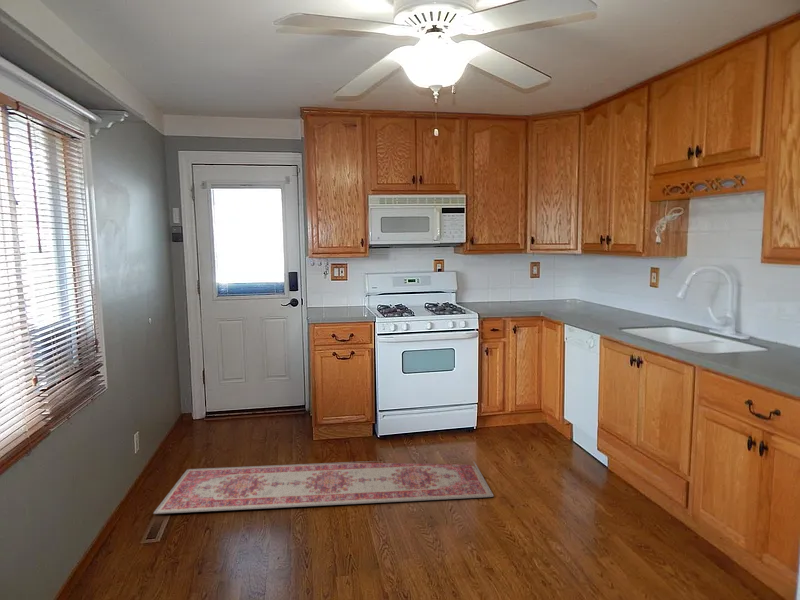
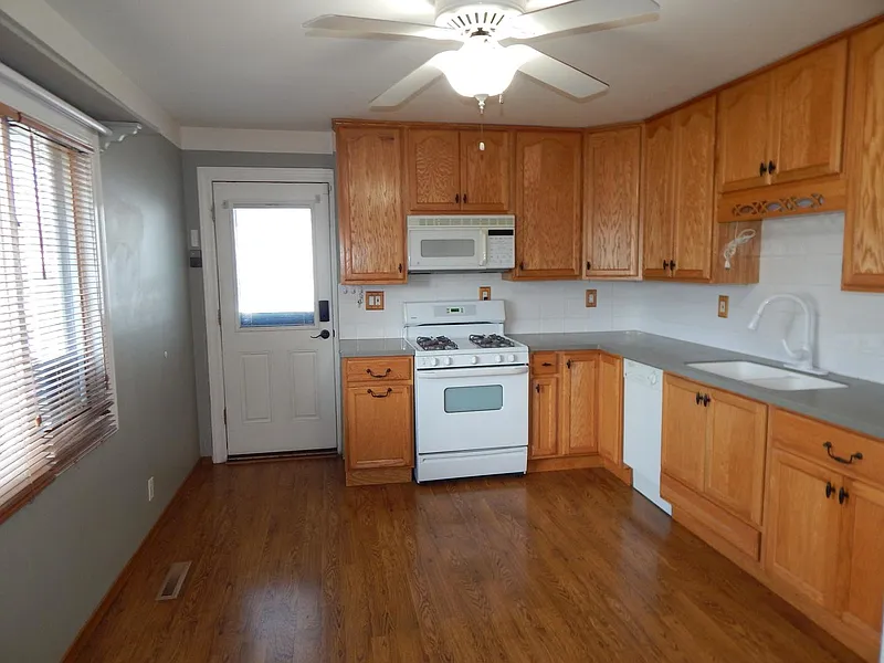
- rug [153,459,495,515]
